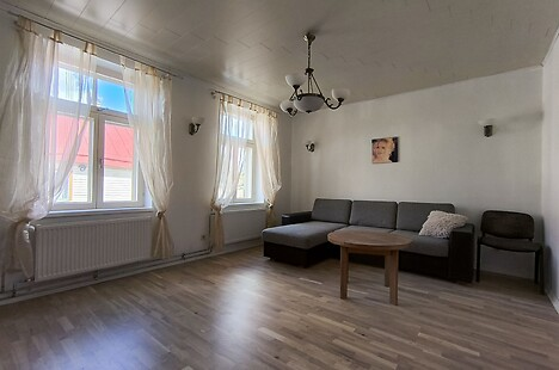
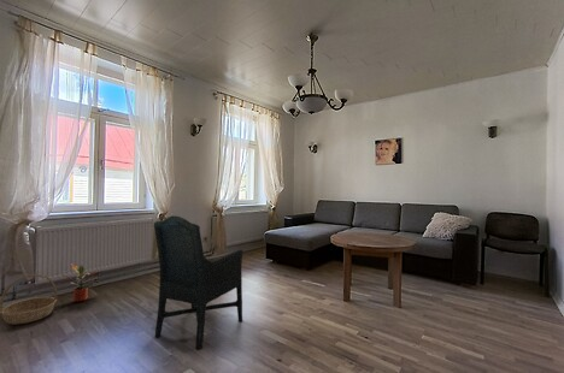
+ chair [153,214,243,351]
+ basket [0,273,58,326]
+ potted plant [61,262,99,303]
